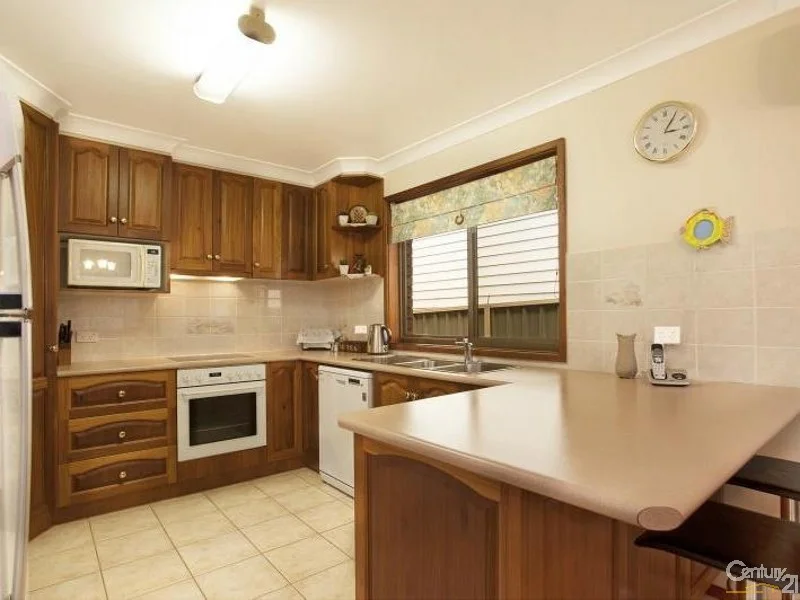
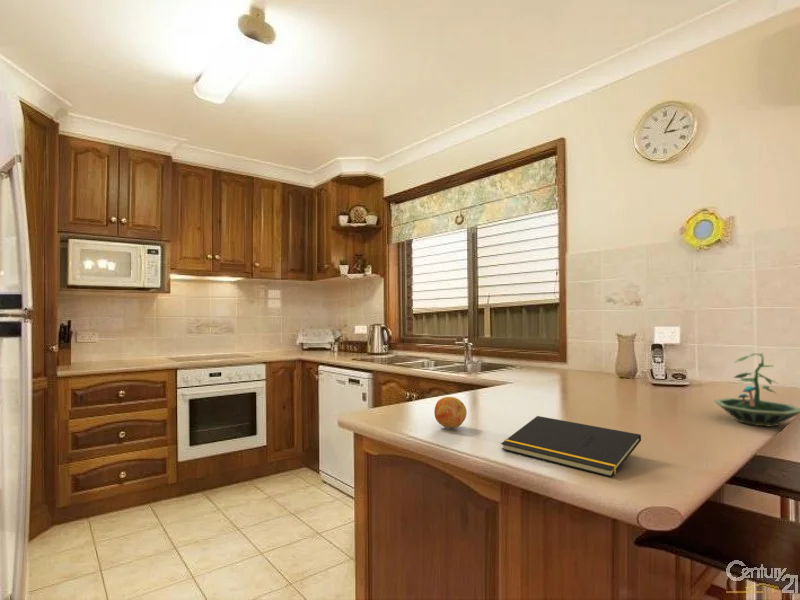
+ terrarium [712,353,800,428]
+ fruit [433,396,468,429]
+ notepad [500,415,642,478]
